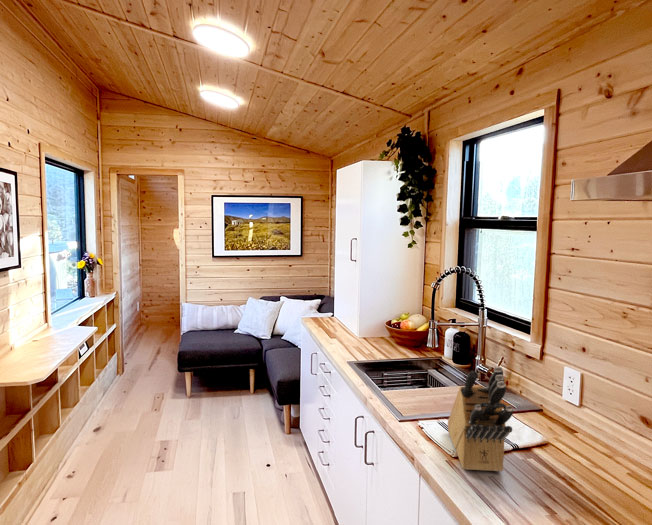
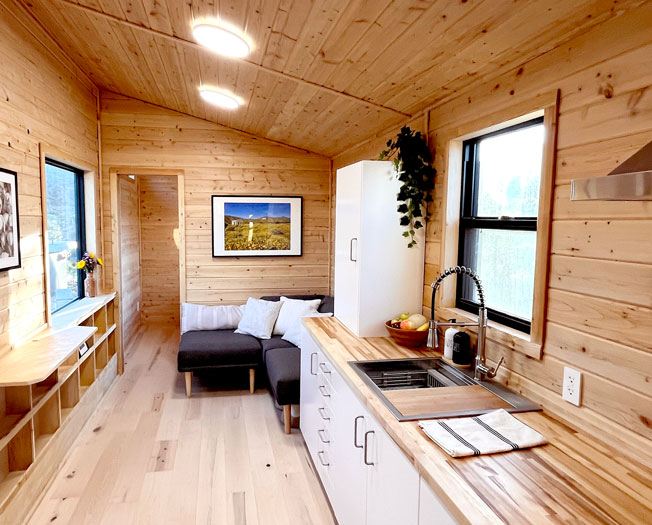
- knife block [447,365,514,472]
